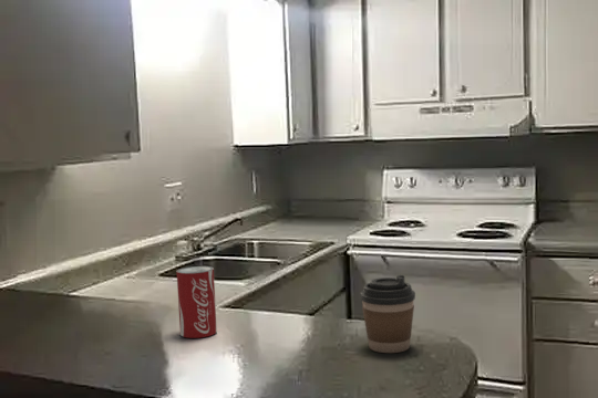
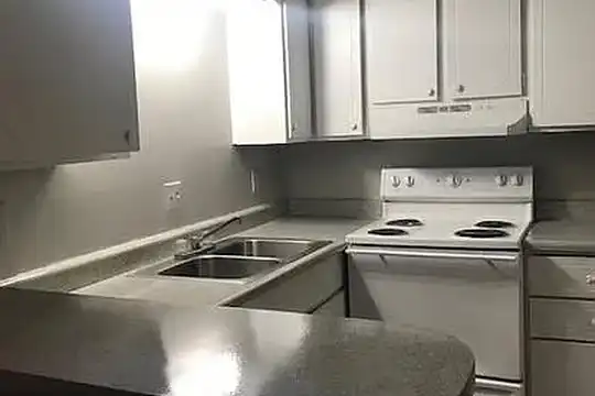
- coffee cup [359,274,416,354]
- beverage can [176,265,218,339]
